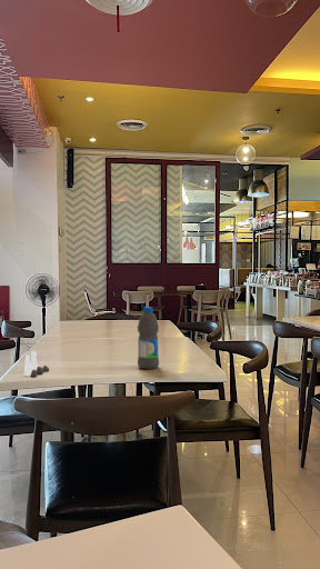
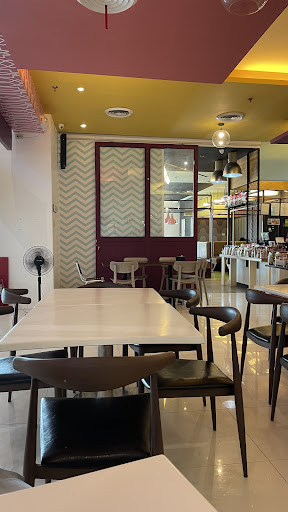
- water bottle [137,306,160,370]
- salt and pepper shaker set [22,350,50,378]
